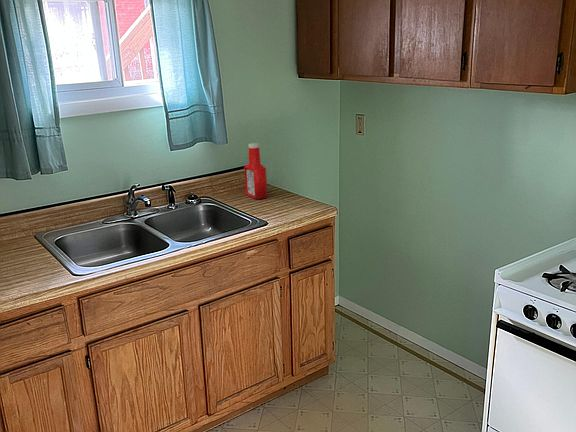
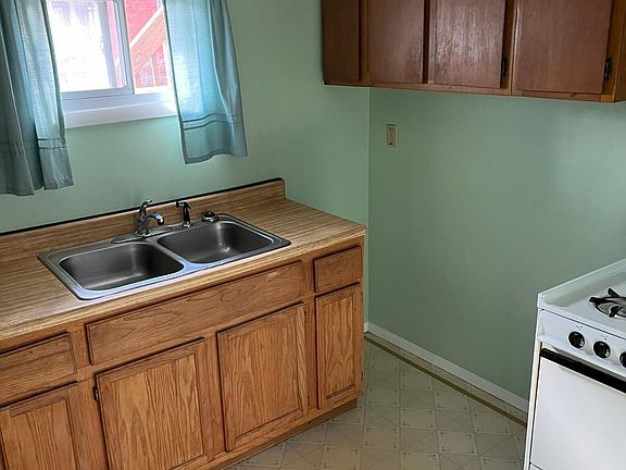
- soap bottle [243,142,268,200]
